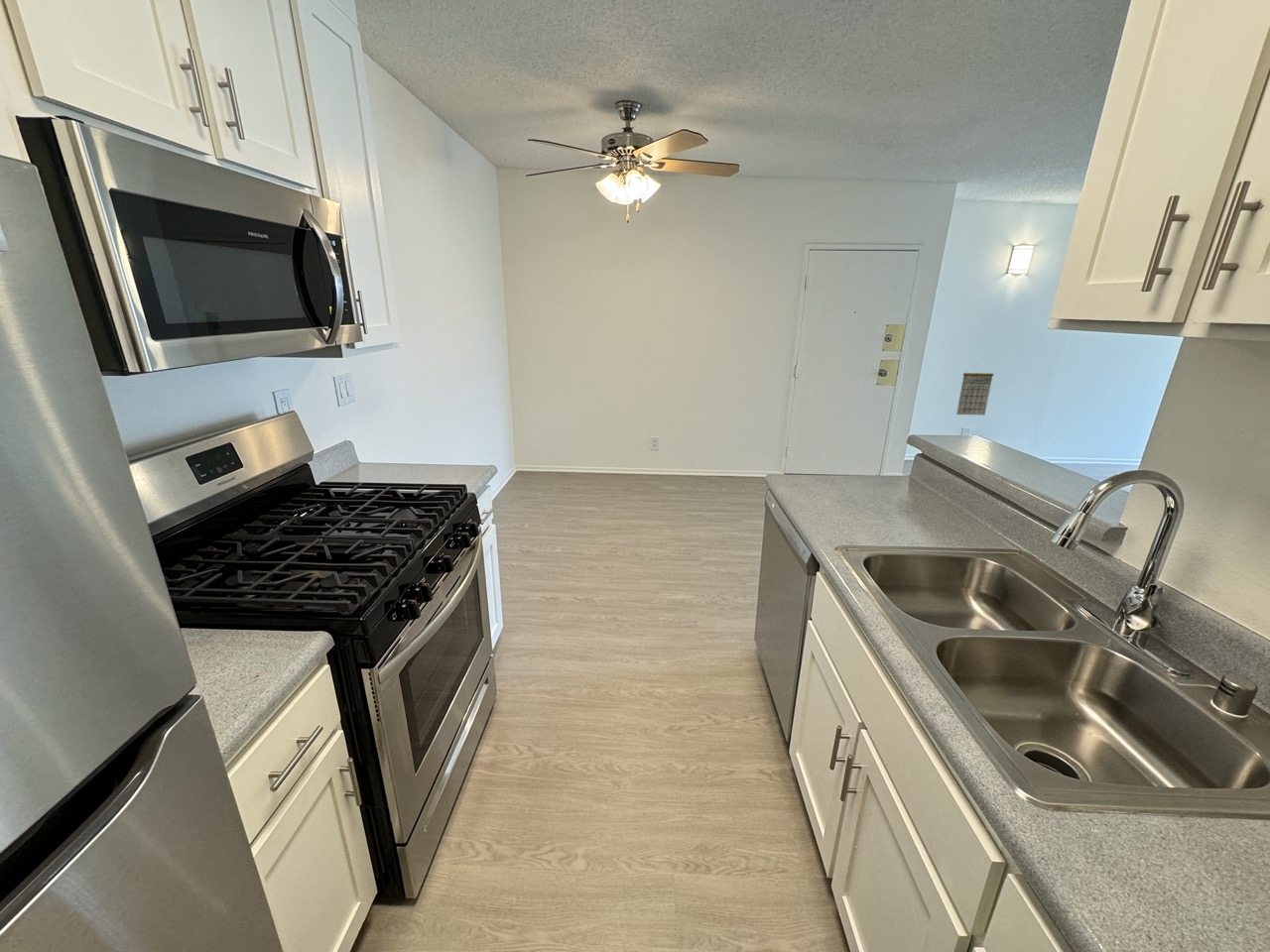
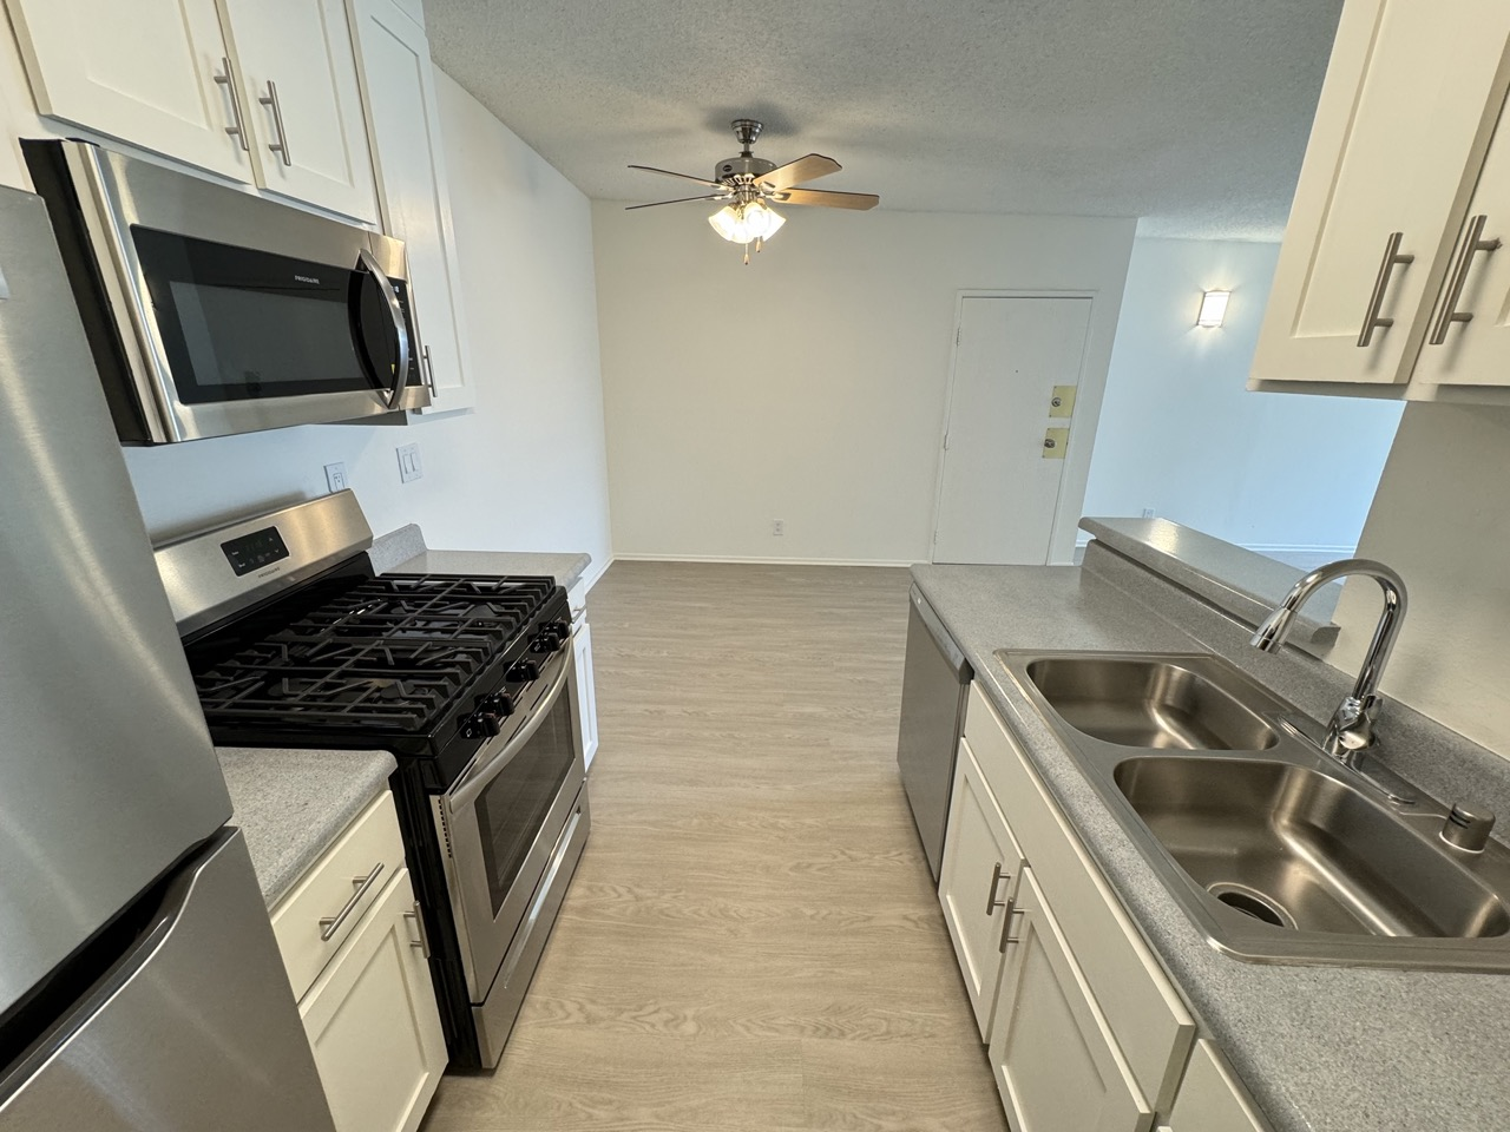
- calendar [955,363,994,416]
